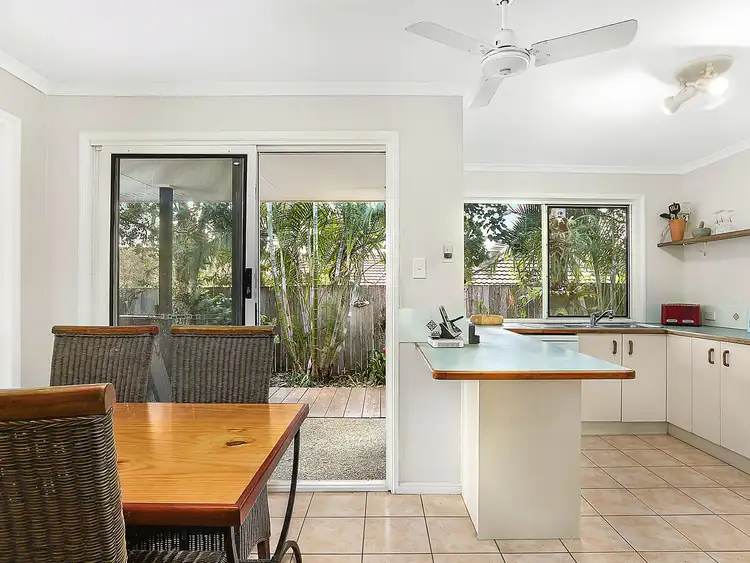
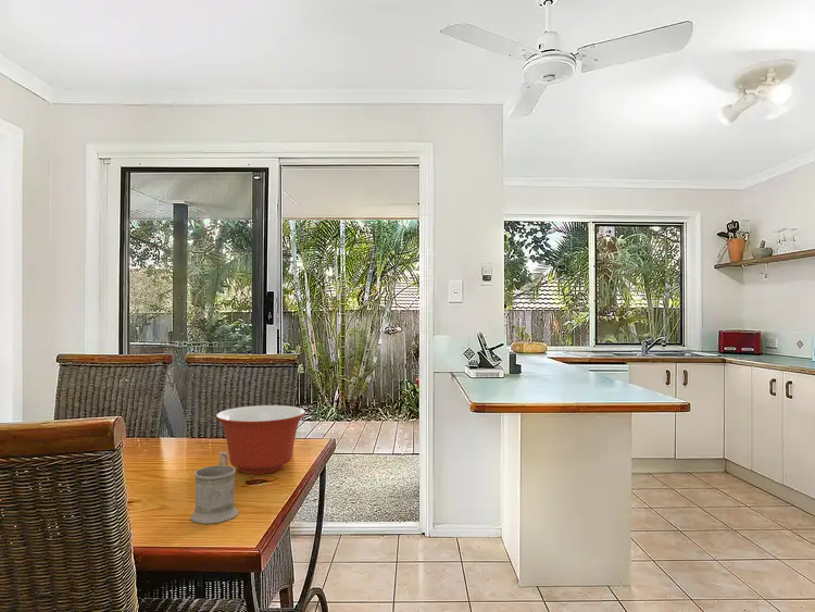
+ mug [190,451,239,525]
+ mixing bowl [215,404,306,475]
